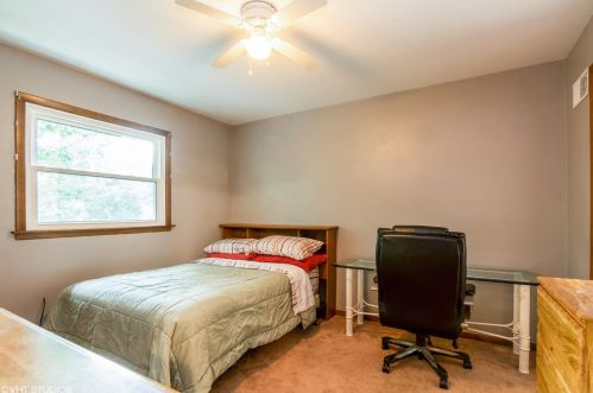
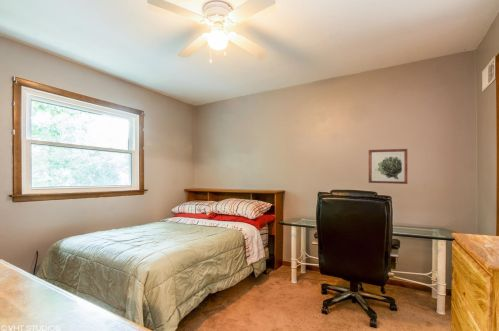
+ wall art [368,148,408,185]
